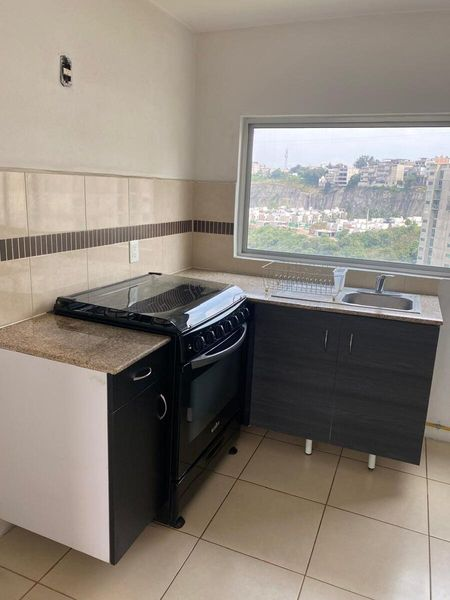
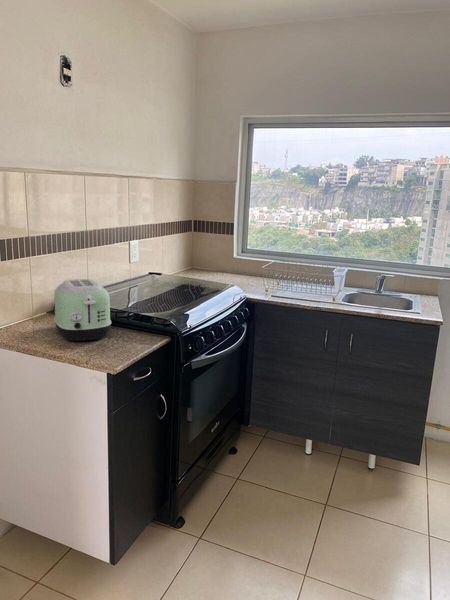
+ toaster [53,278,112,343]
